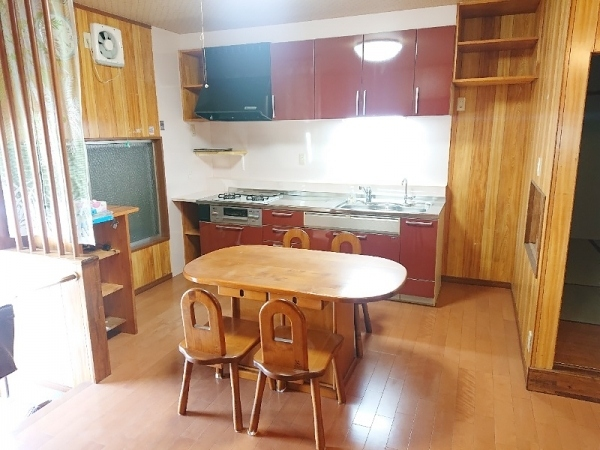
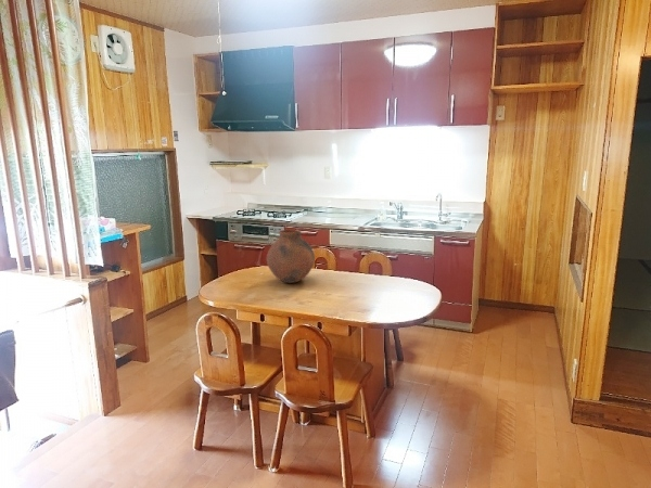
+ vase [266,229,316,284]
